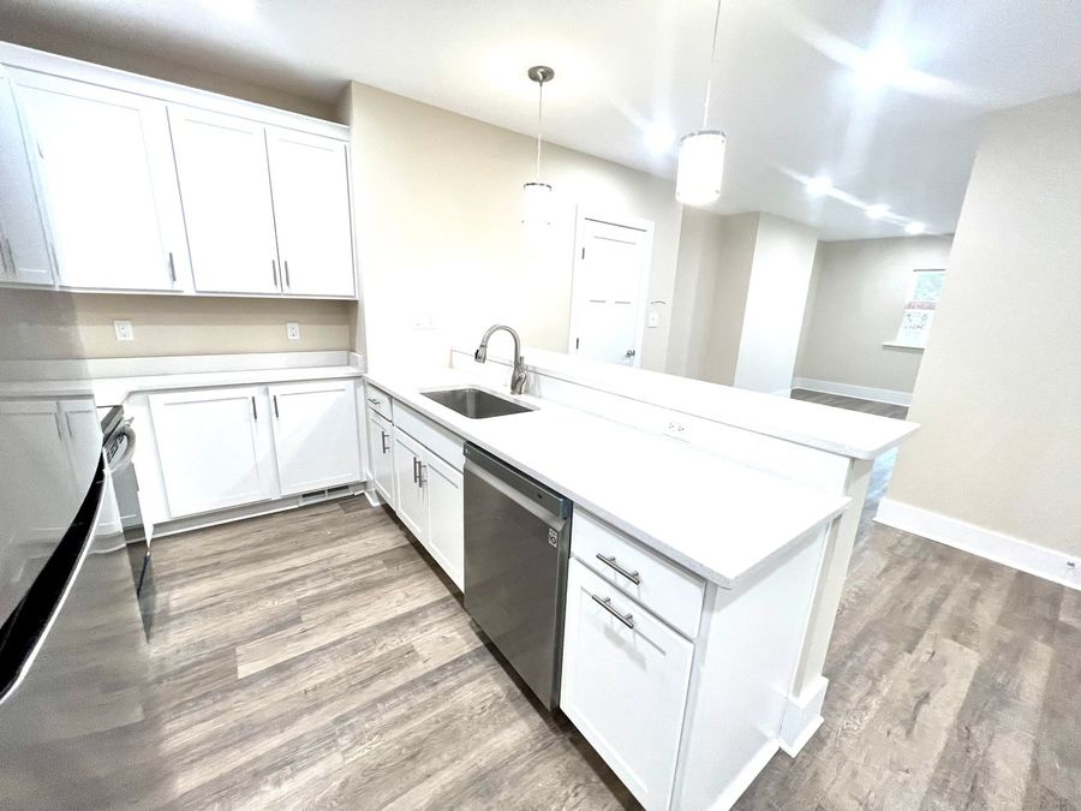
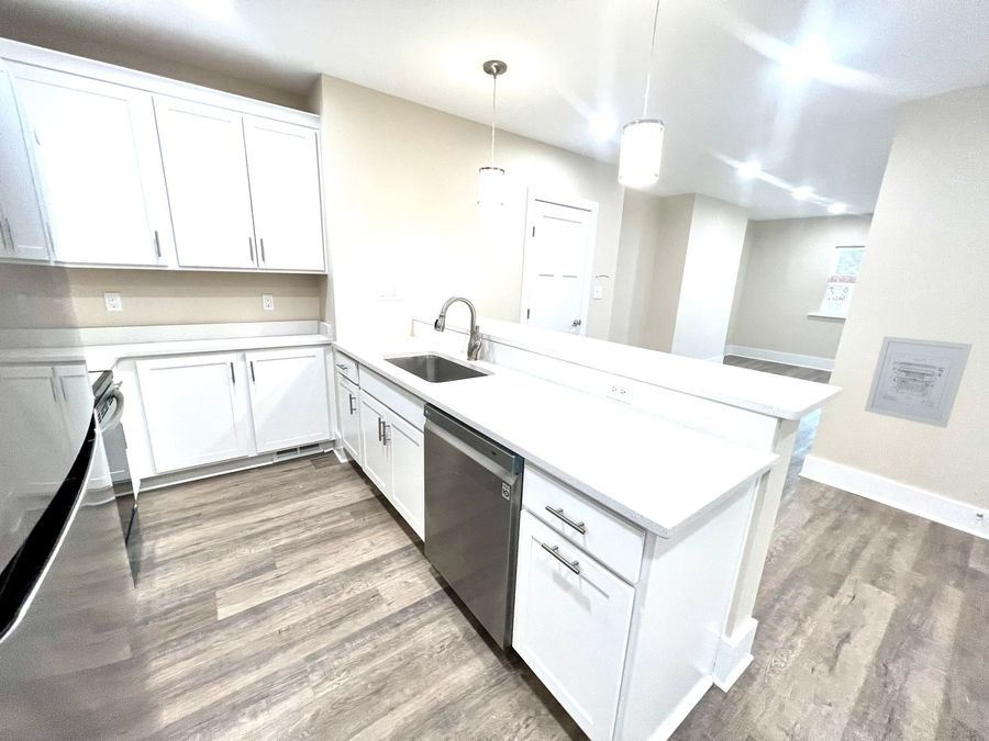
+ wall art [864,335,974,429]
